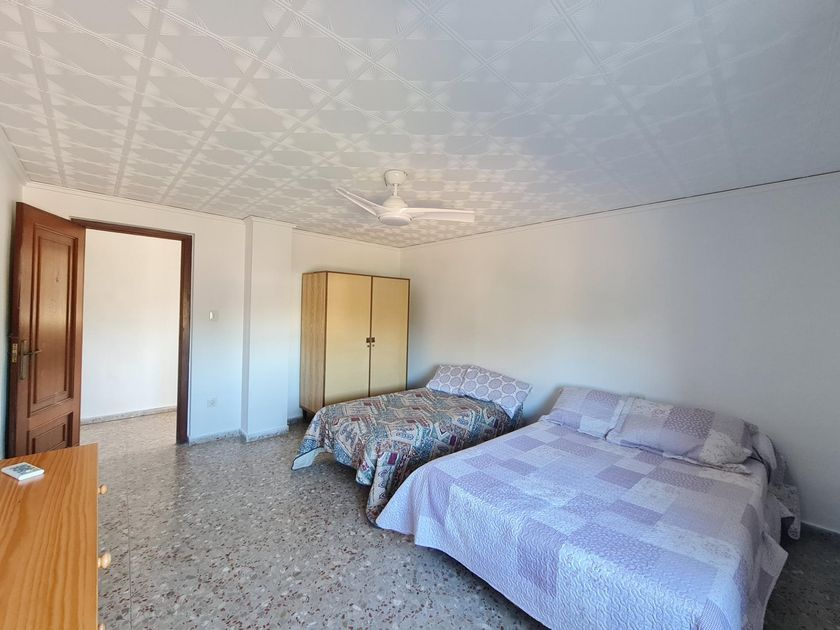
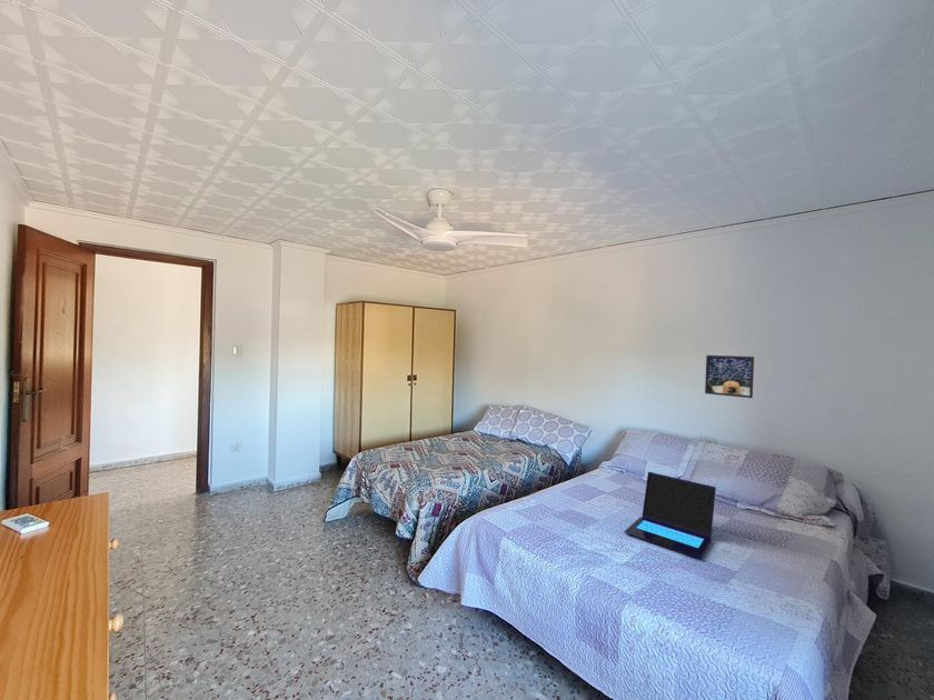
+ laptop [623,471,717,560]
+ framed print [704,354,755,399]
